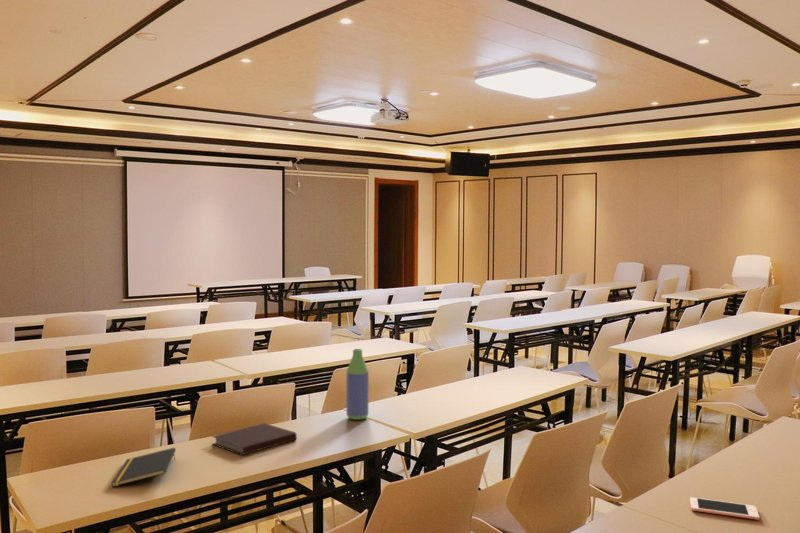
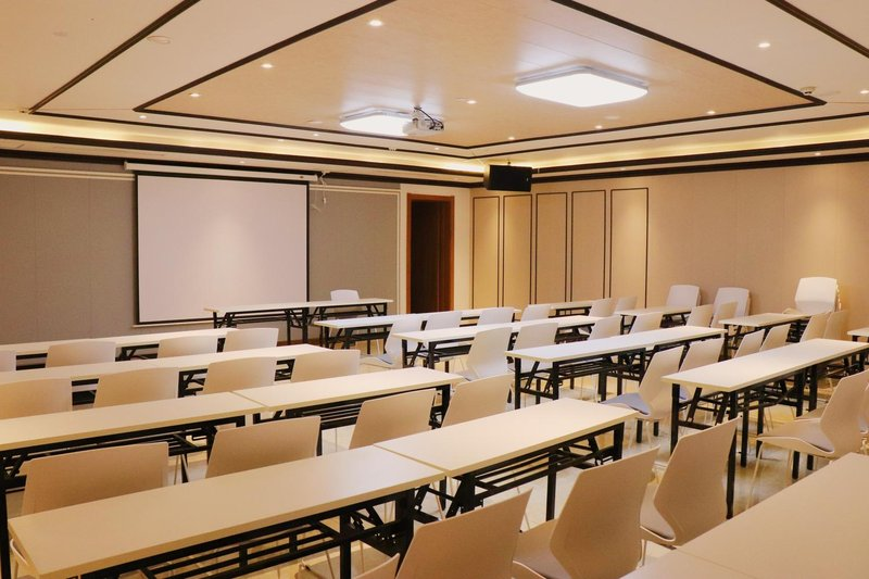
- notebook [210,422,298,456]
- bottle [346,348,370,421]
- notepad [111,447,177,488]
- cell phone [689,496,760,521]
